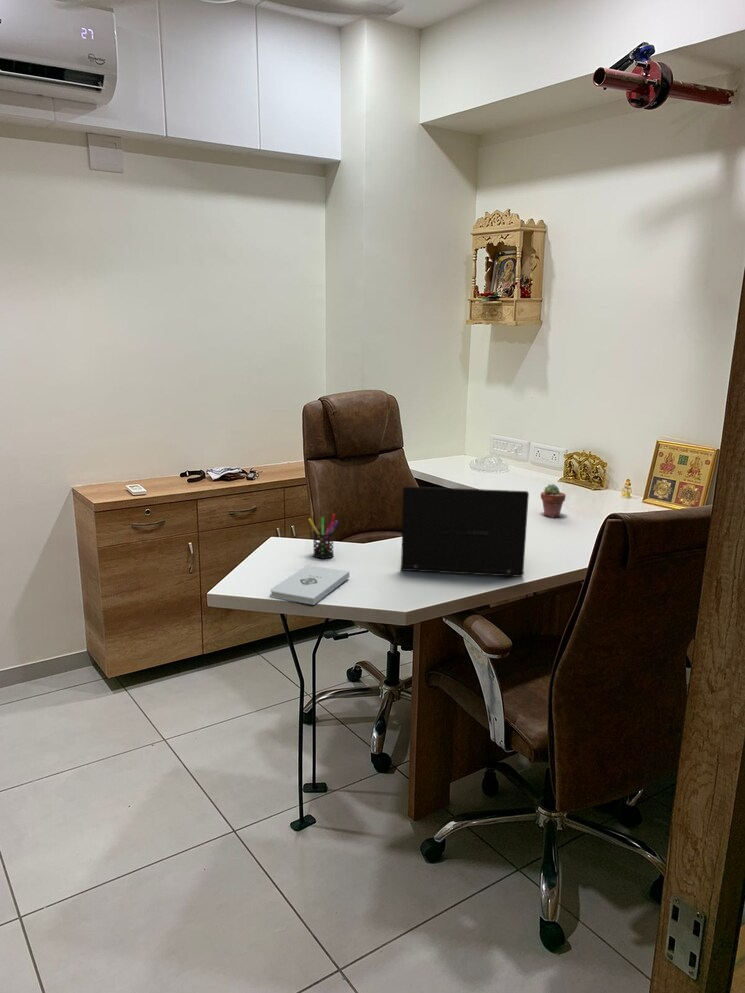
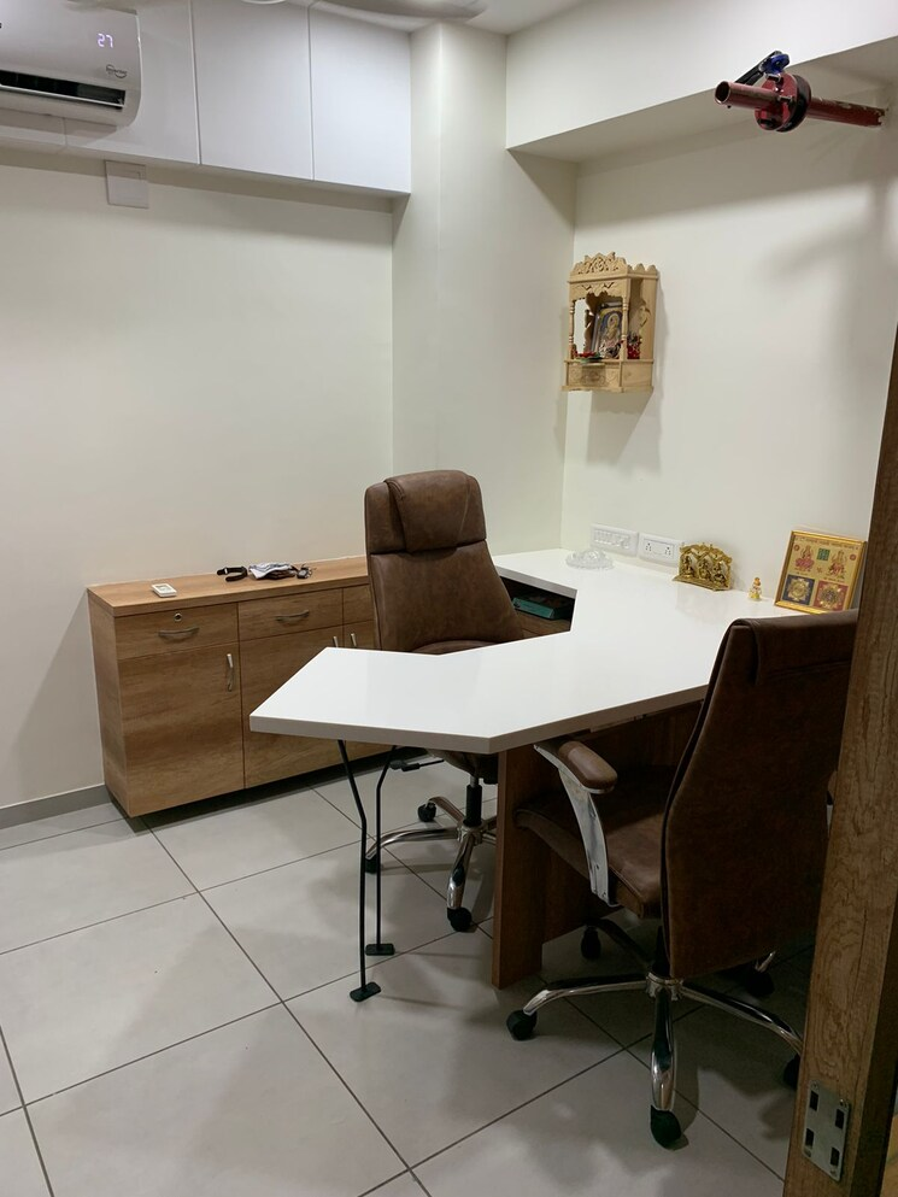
- laptop [400,485,530,578]
- potted succulent [540,483,567,519]
- pen holder [307,513,340,559]
- notepad [270,565,350,606]
